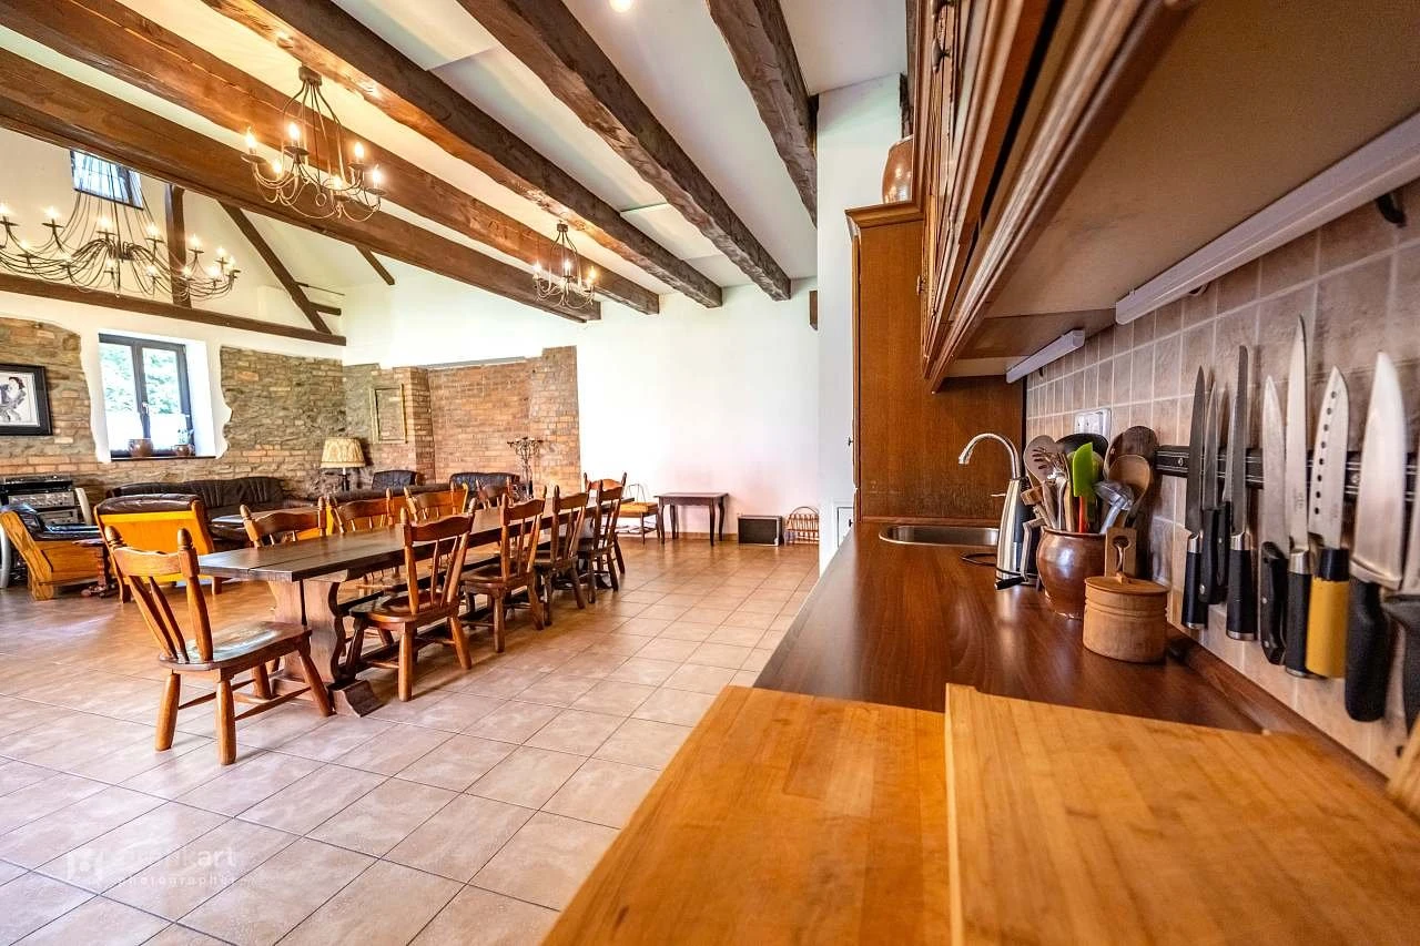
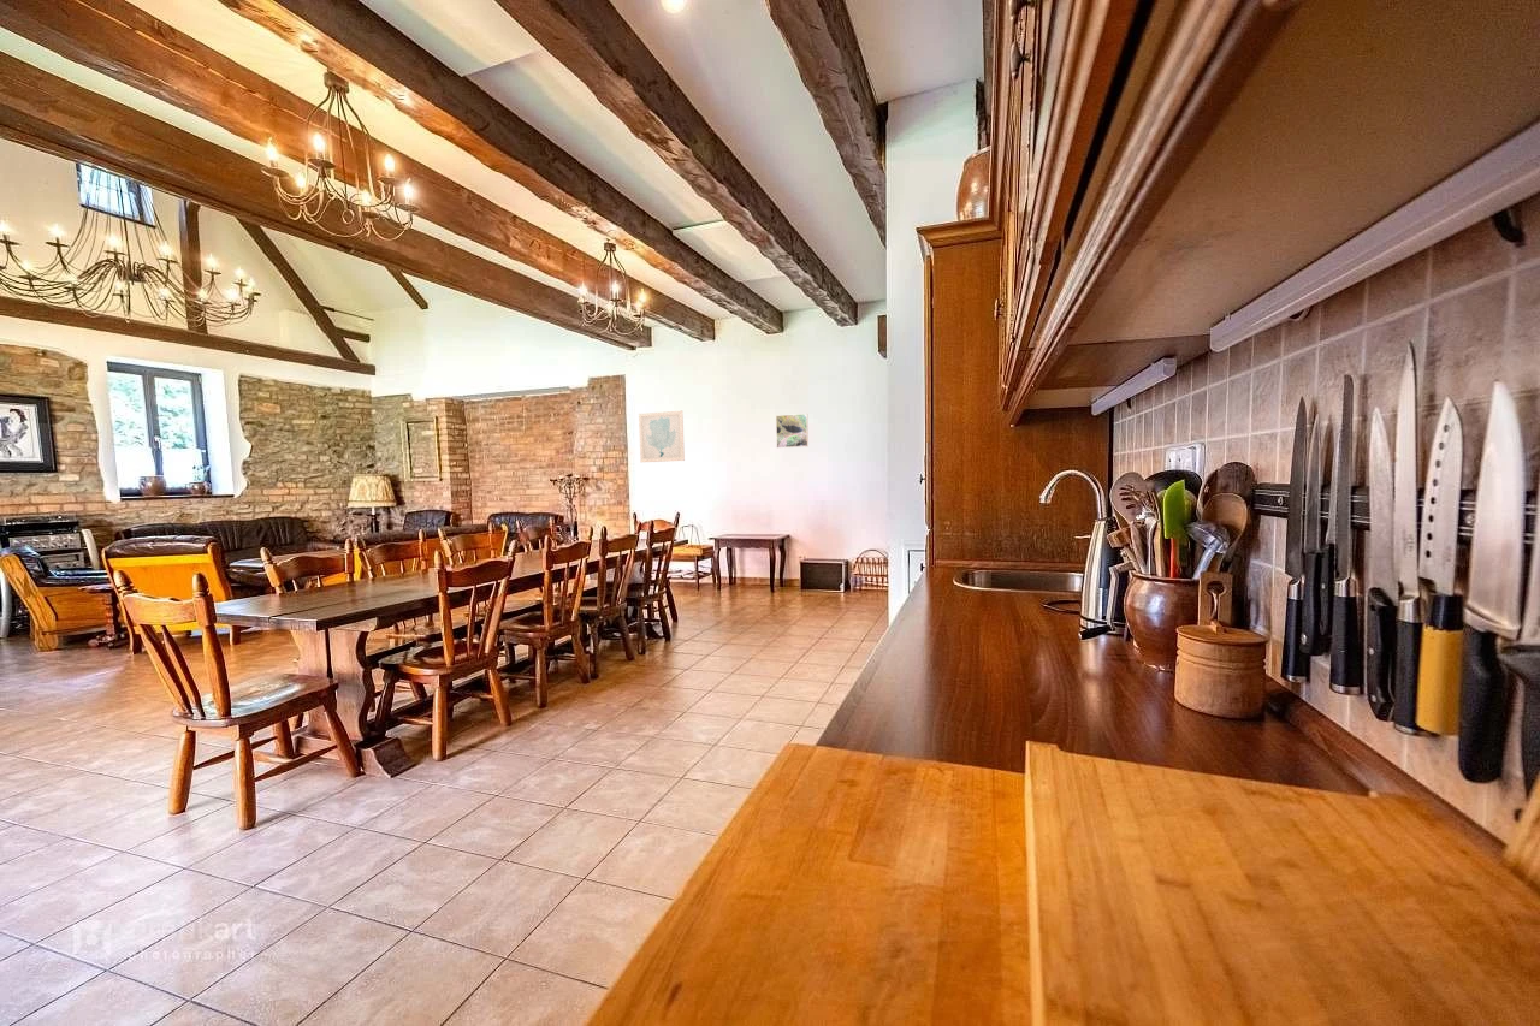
+ wall art [638,409,686,463]
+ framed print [775,413,810,449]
